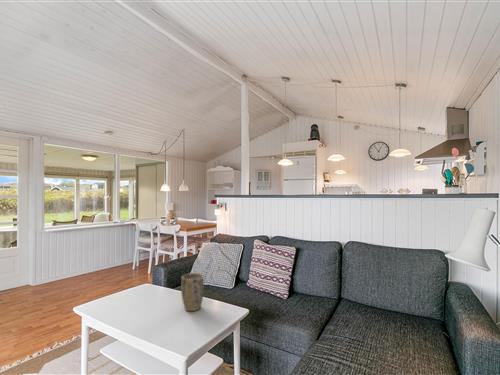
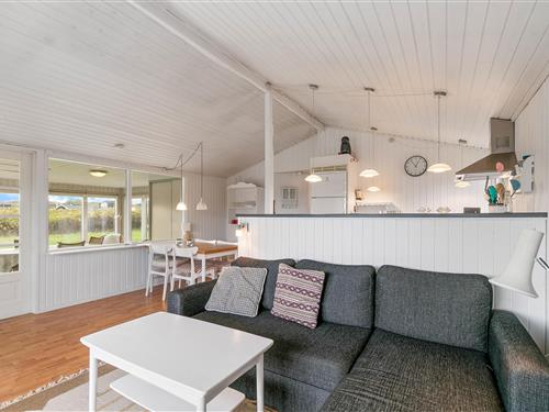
- plant pot [180,272,205,312]
